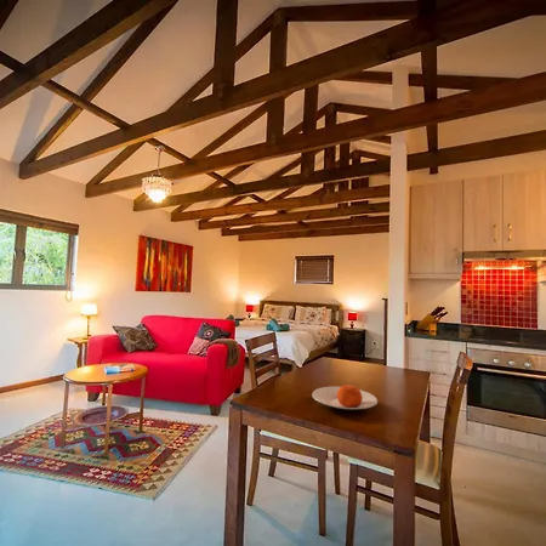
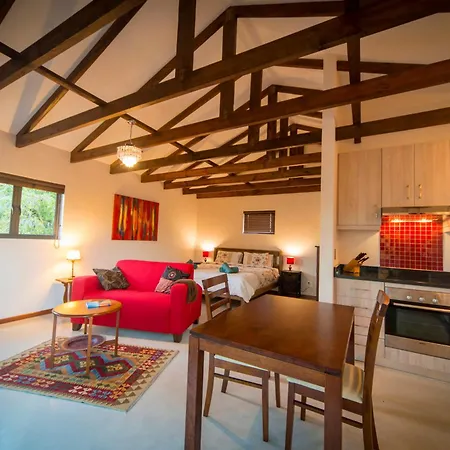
- plate [311,383,379,411]
